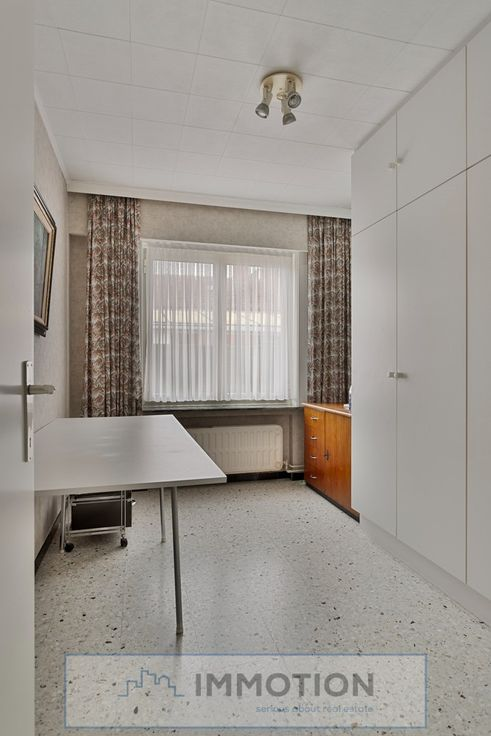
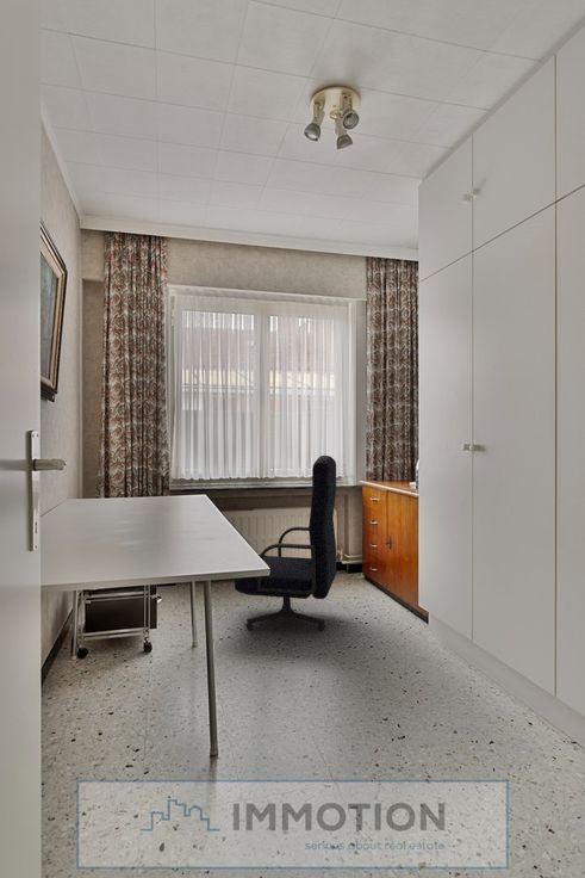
+ office chair [234,455,337,631]
